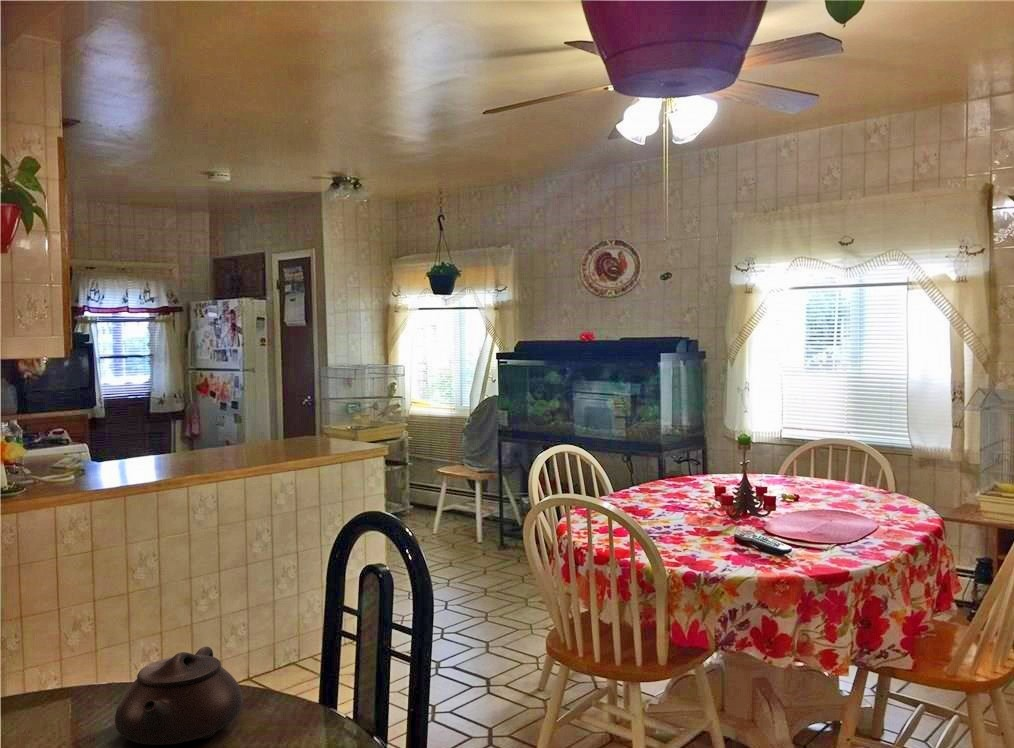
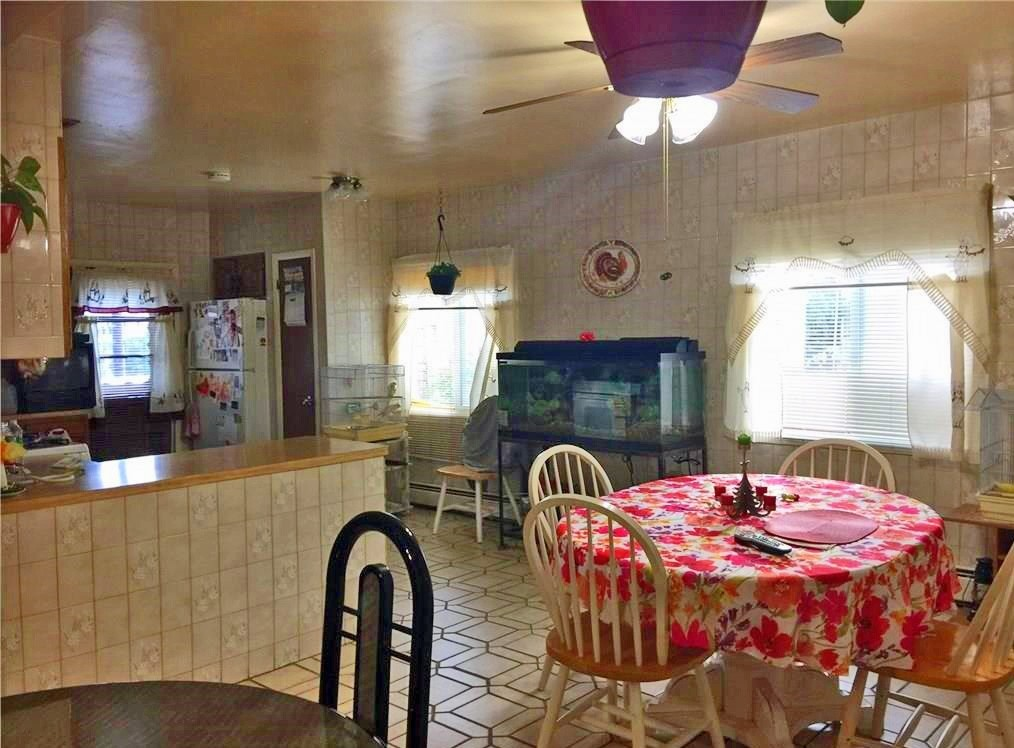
- teapot [114,646,244,746]
